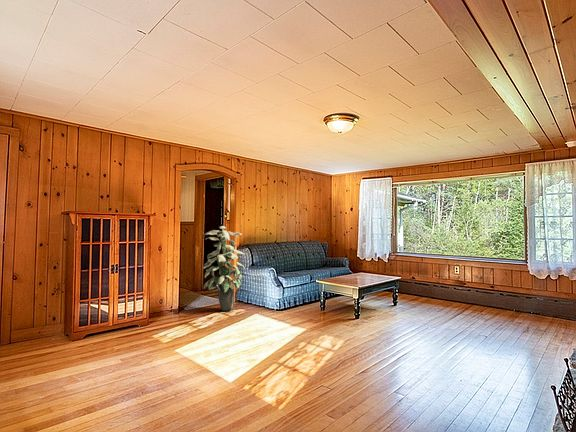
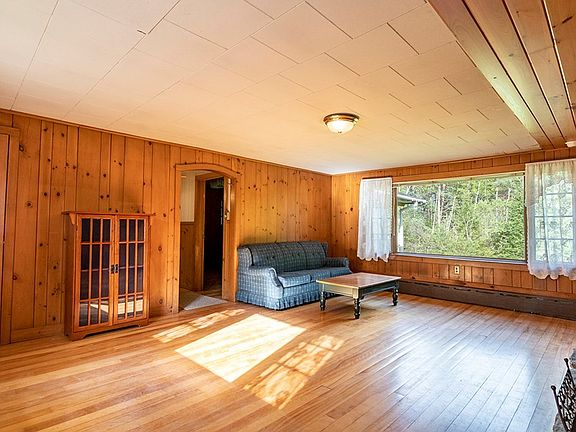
- indoor plant [202,225,246,312]
